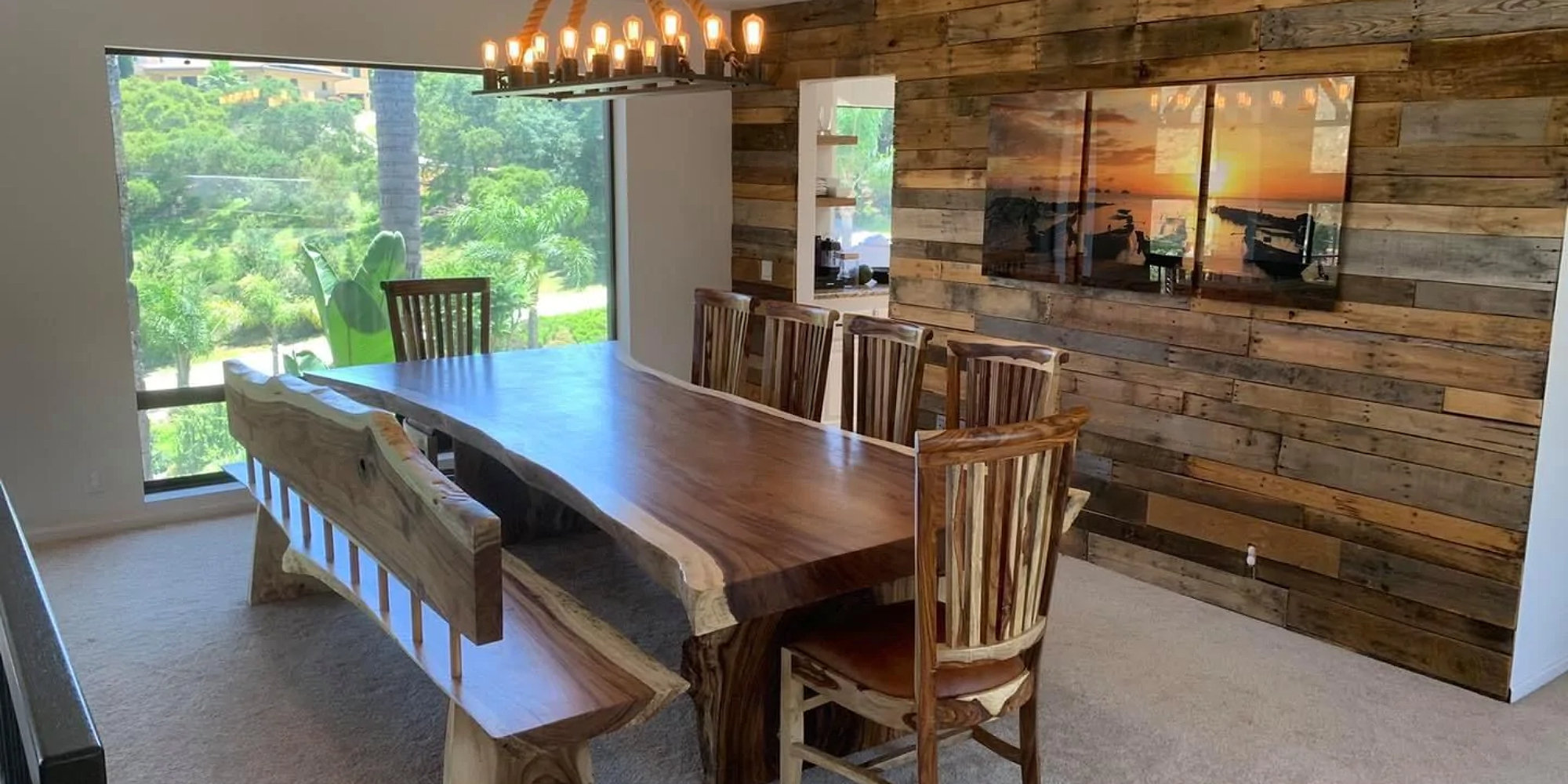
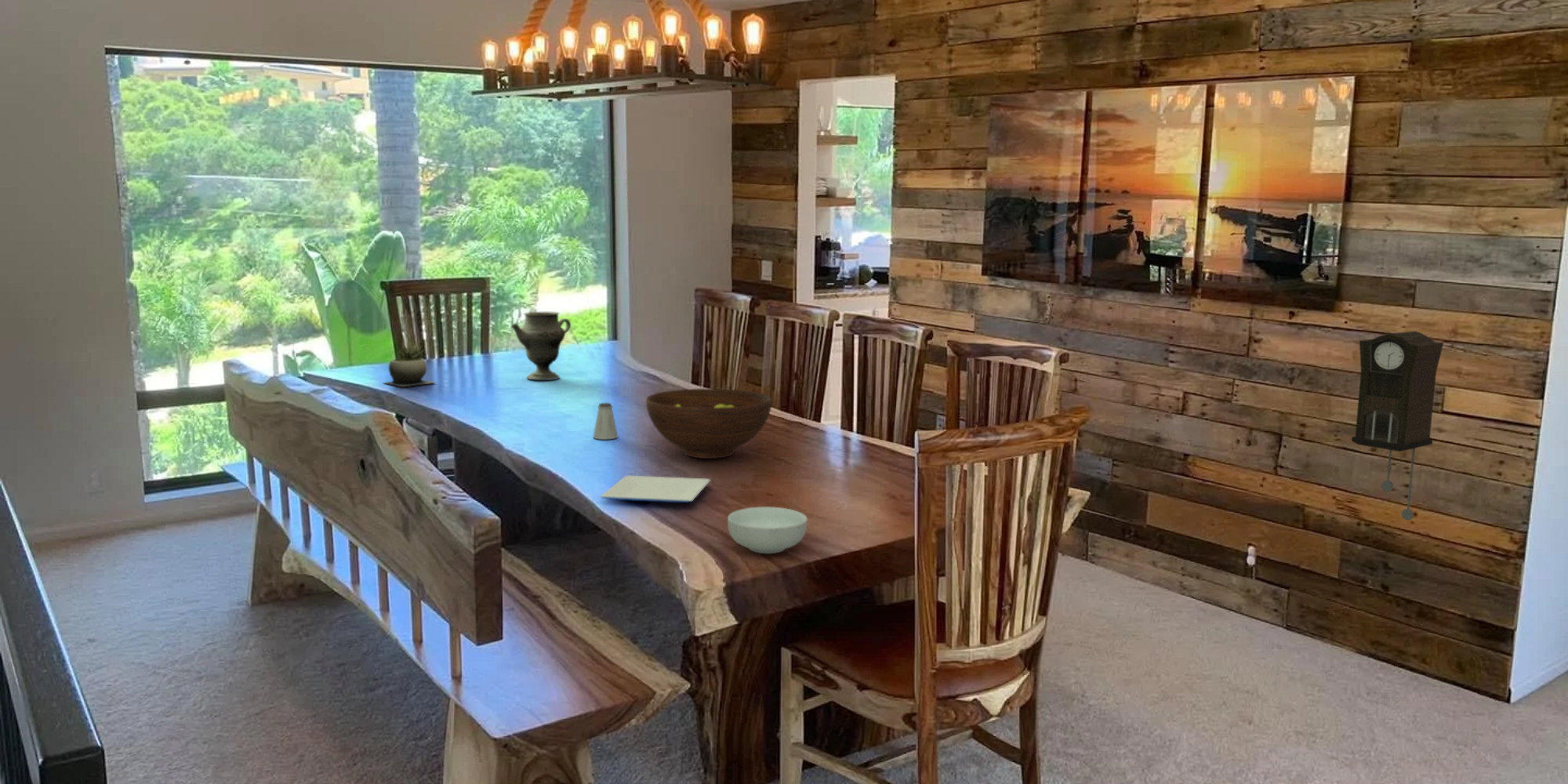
+ plate [600,475,711,503]
+ fruit bowl [645,388,773,459]
+ cereal bowl [727,506,808,554]
+ pendulum clock [1351,330,1444,521]
+ decorative vase [510,310,572,381]
+ succulent plant [383,341,436,387]
+ saltshaker [593,402,619,440]
